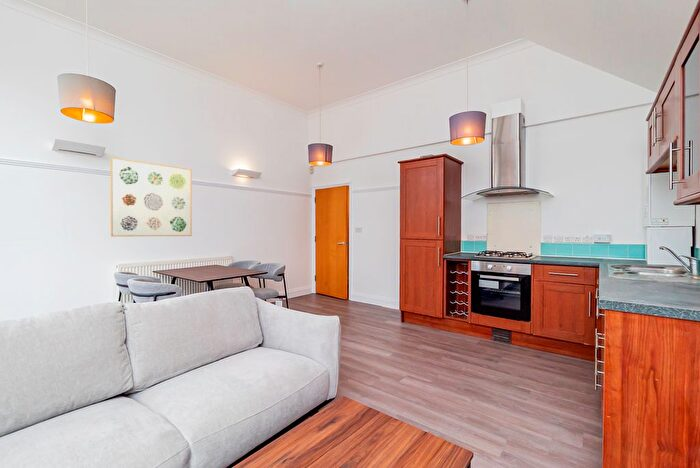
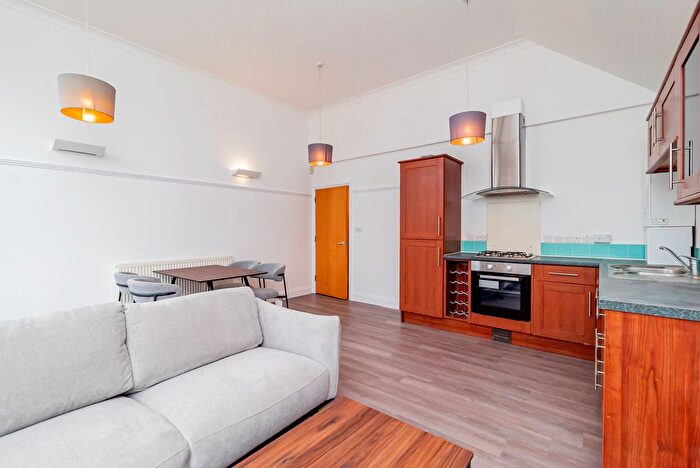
- wall art [110,157,193,238]
